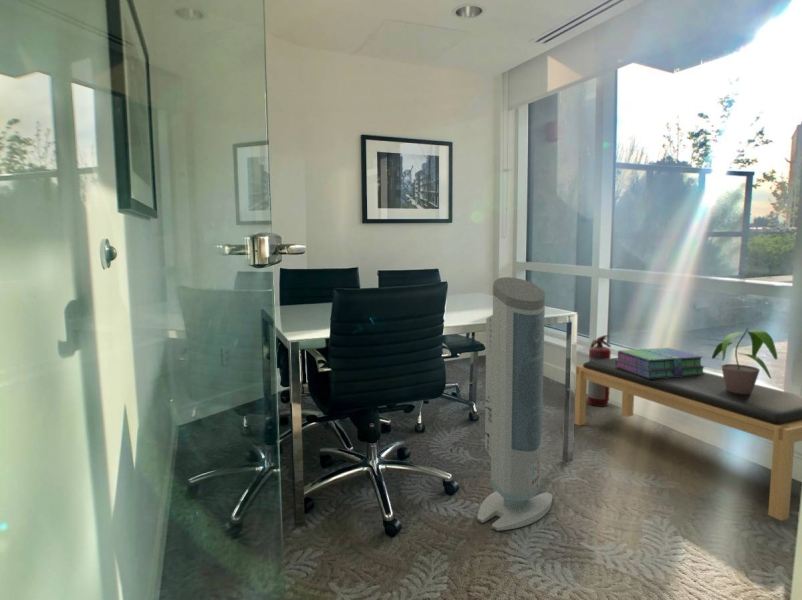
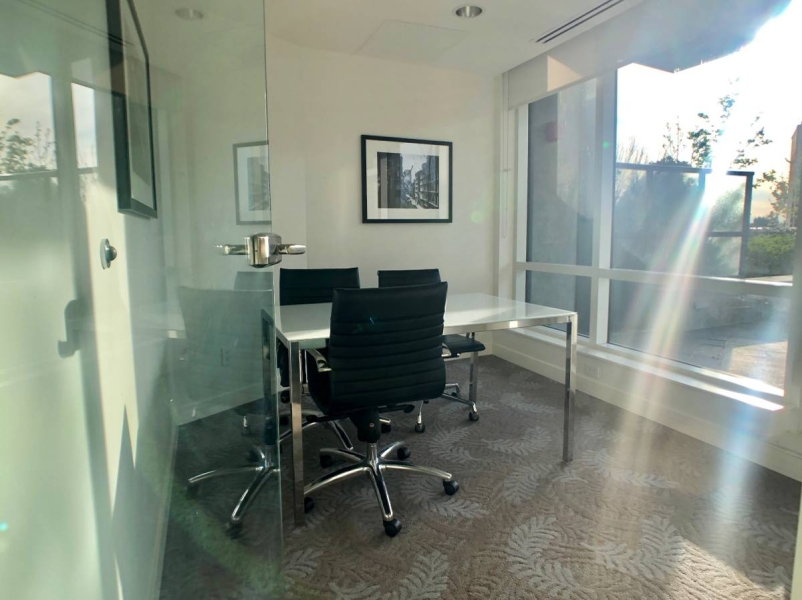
- stack of books [615,347,706,378]
- bench [574,357,802,522]
- potted plant [711,327,778,394]
- air purifier [476,276,553,532]
- fire extinguisher [587,334,612,408]
